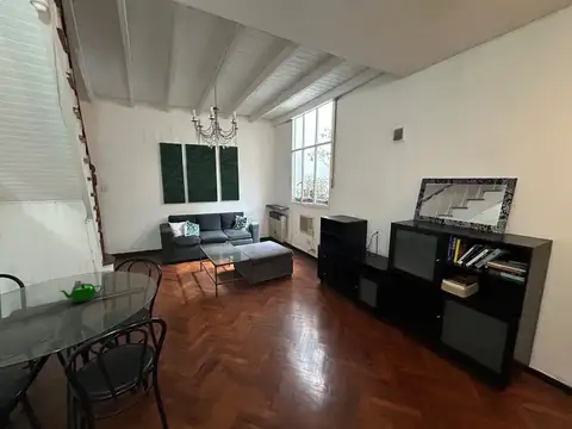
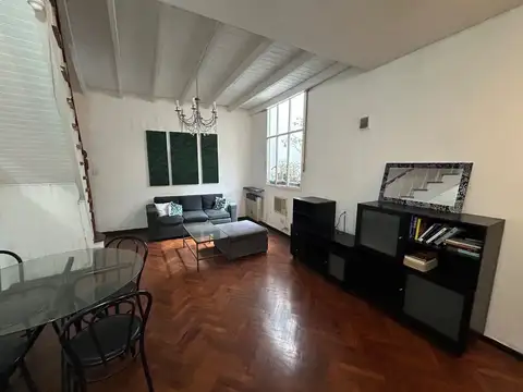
- teapot [58,282,104,304]
